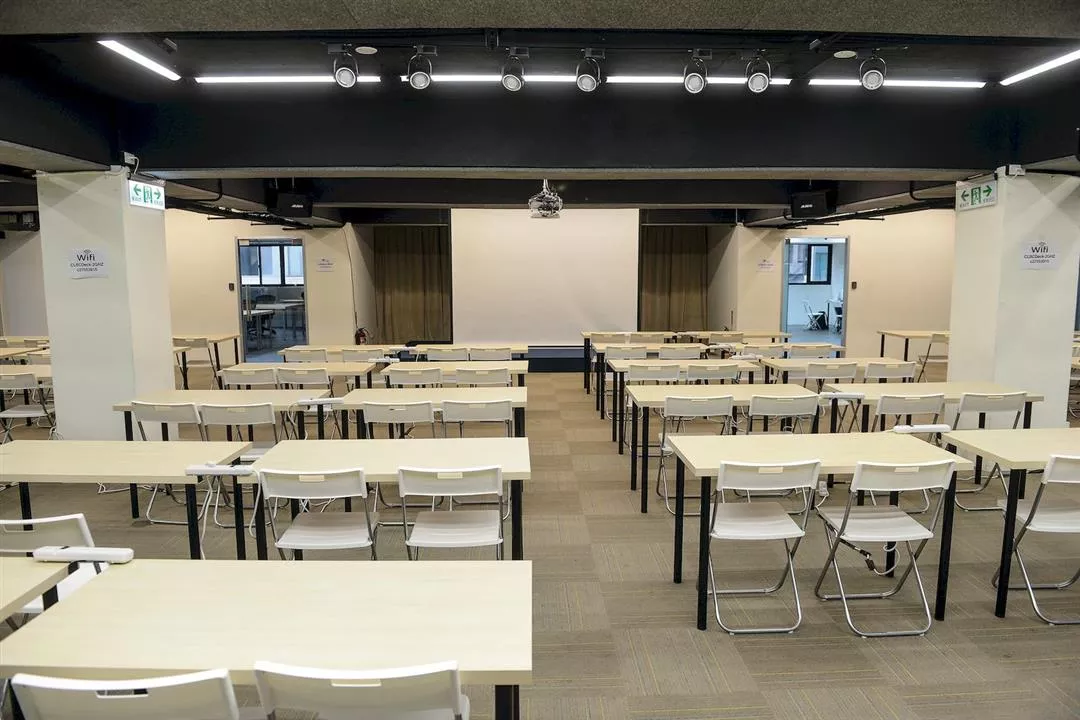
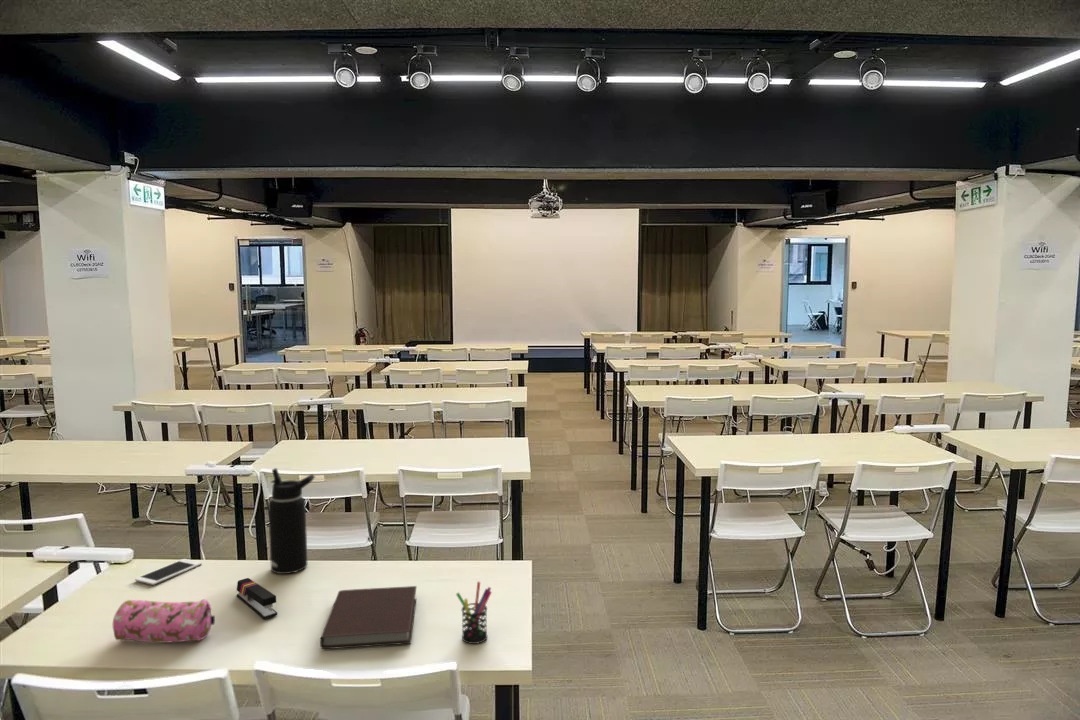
+ pen holder [455,581,493,645]
+ cell phone [134,558,203,586]
+ stapler [236,577,279,620]
+ water bottle [268,467,316,575]
+ pencil case [112,598,216,644]
+ notebook [319,585,418,650]
